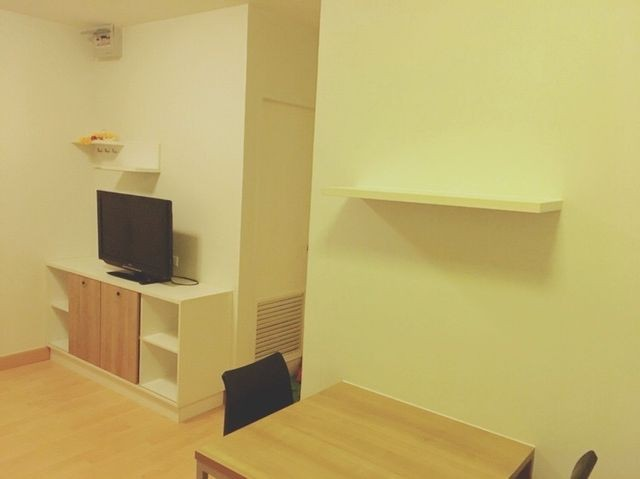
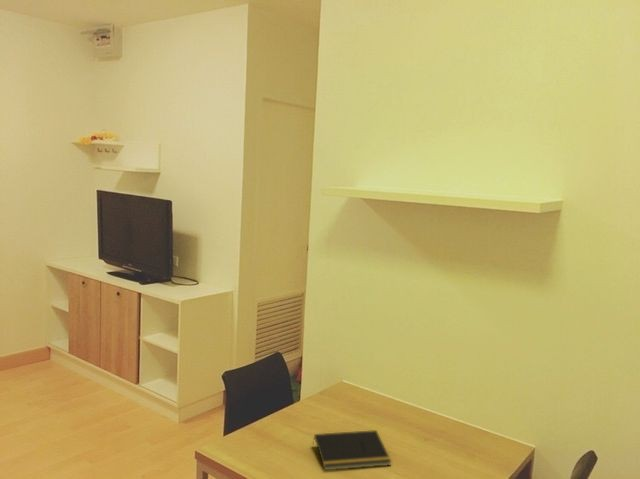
+ notepad [311,429,393,471]
